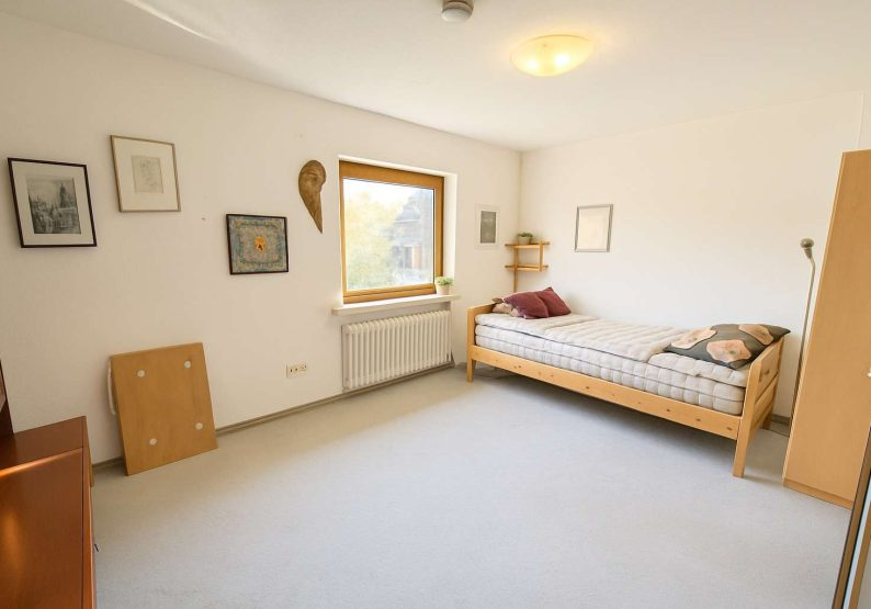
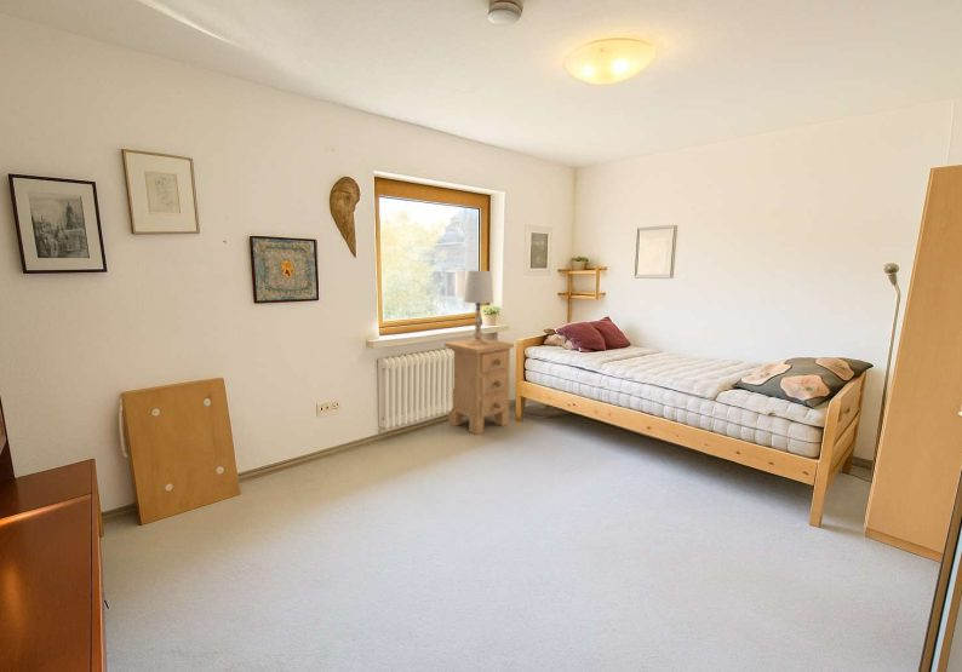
+ table lamp [462,270,494,345]
+ nightstand [443,338,515,436]
